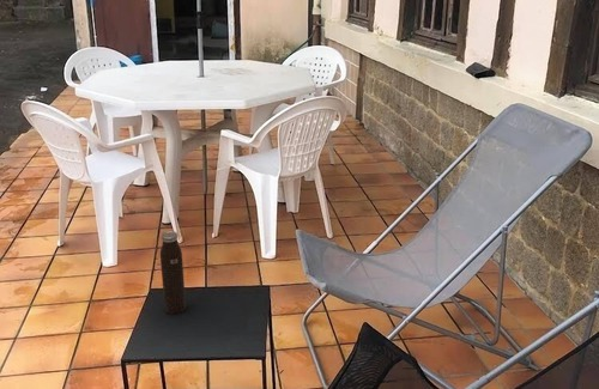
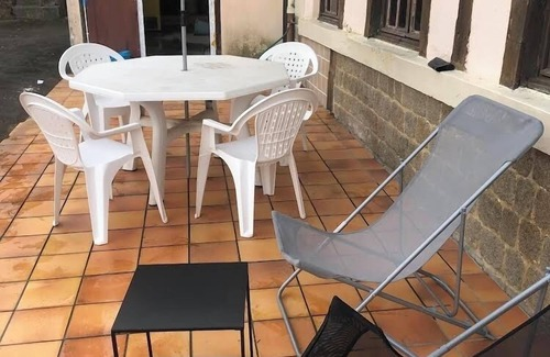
- water bottle [159,230,187,316]
